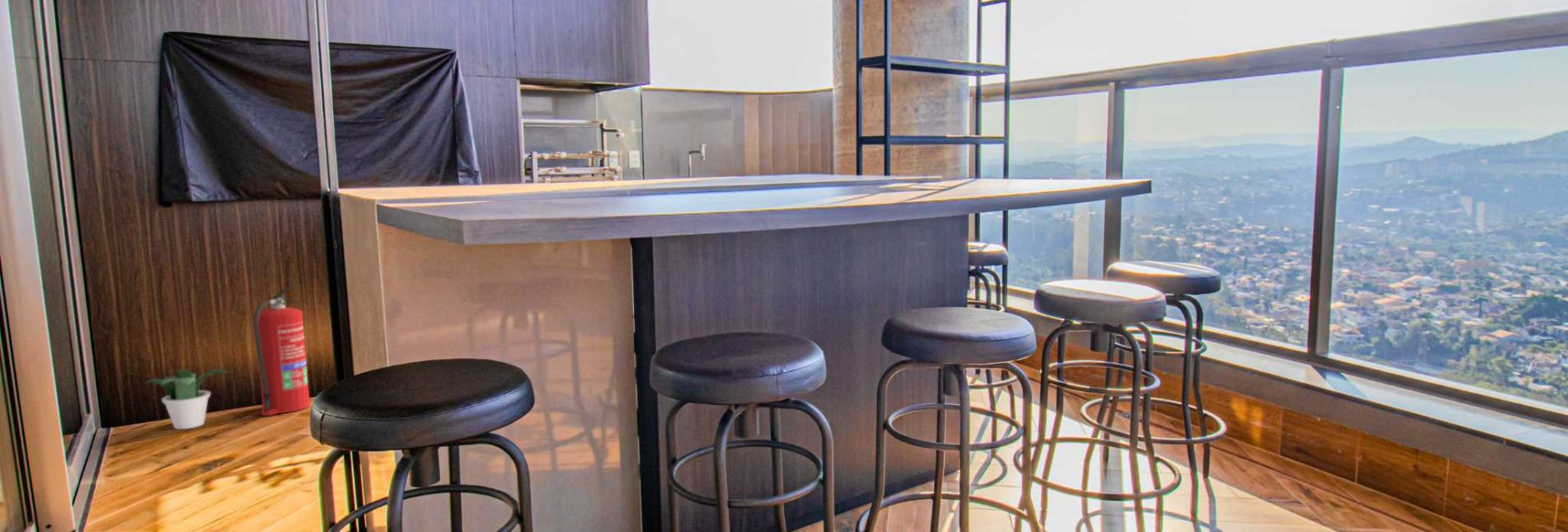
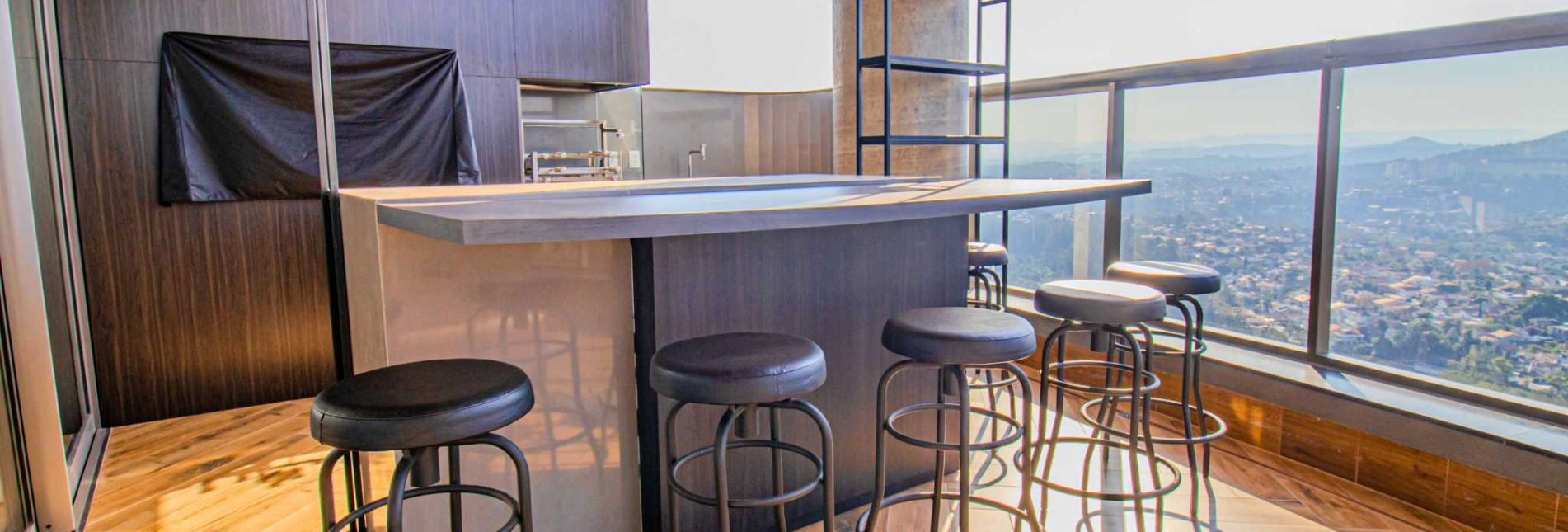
- potted plant [143,368,230,430]
- fire extinguisher [252,285,311,417]
